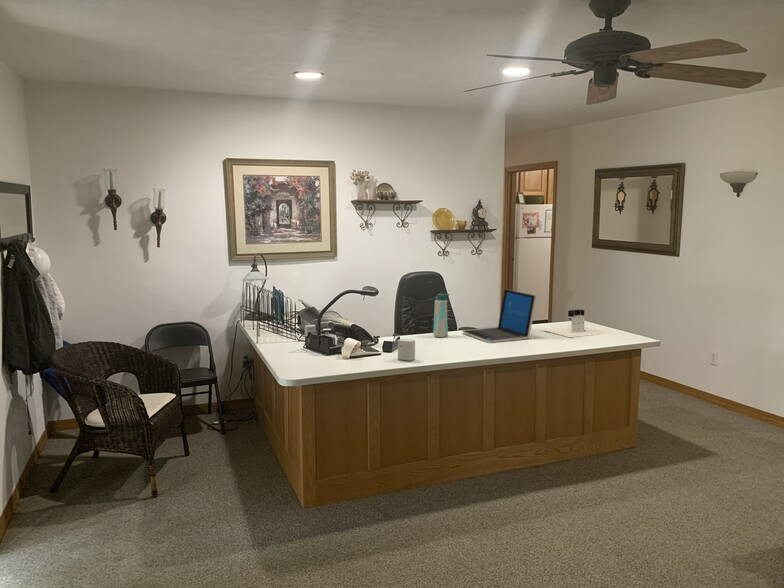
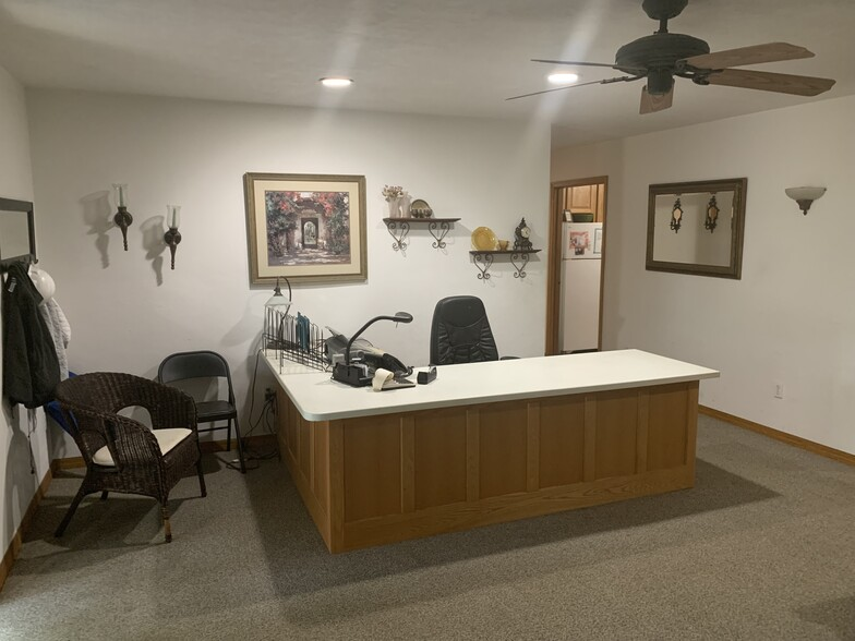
- water bottle [432,293,450,338]
- small box [397,338,416,362]
- laptop [462,288,538,344]
- desk organizer [543,309,610,338]
